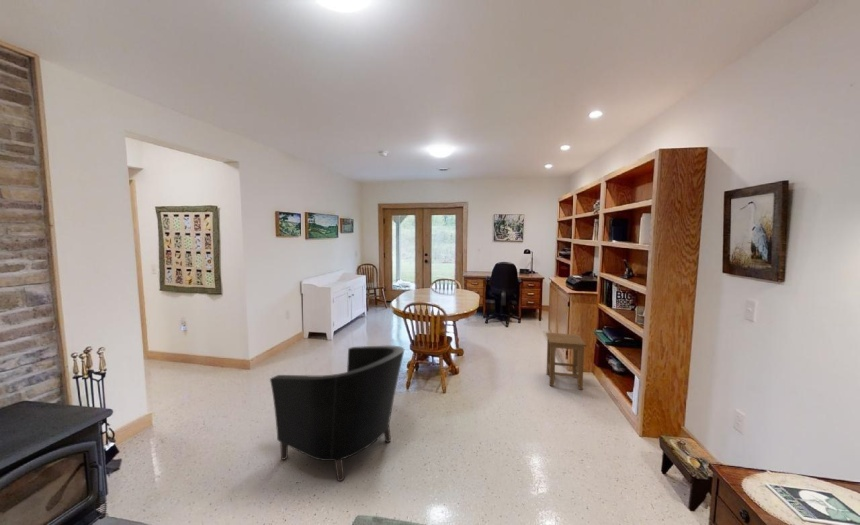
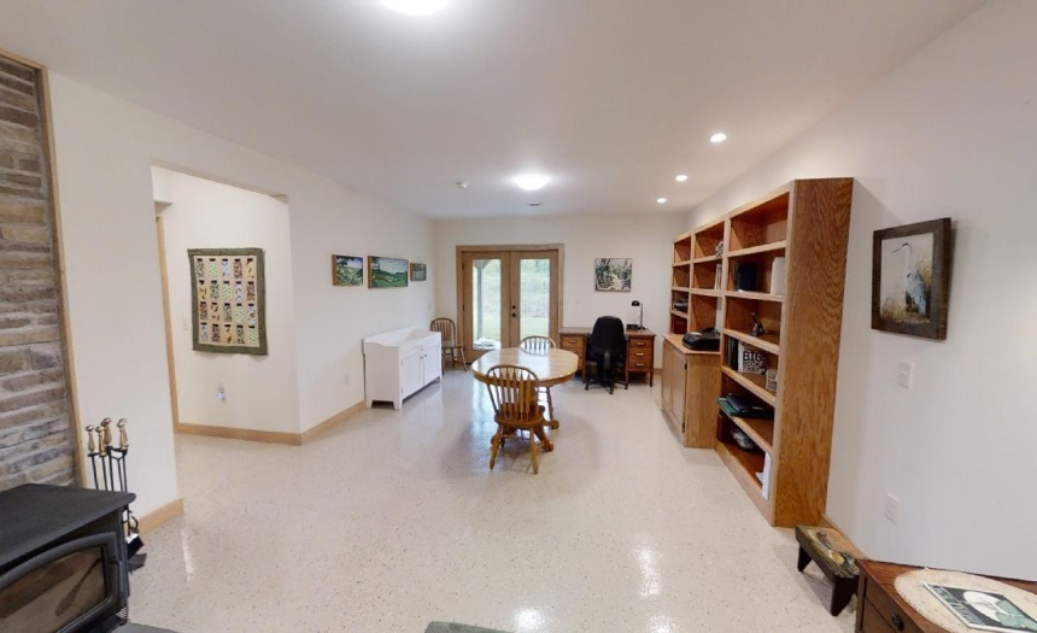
- armchair [269,345,405,482]
- stool [545,332,587,390]
